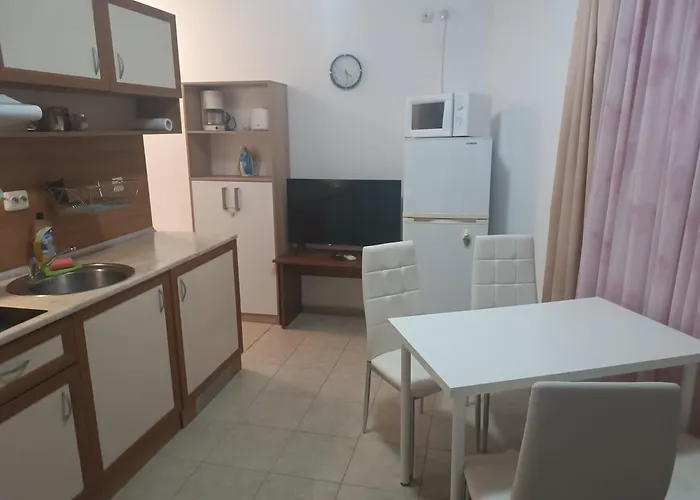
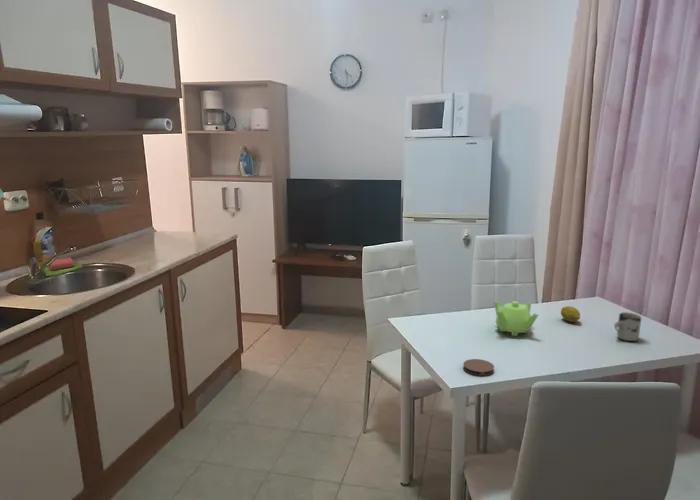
+ cup [613,311,642,343]
+ teapot [493,300,539,337]
+ coaster [462,358,495,377]
+ fruit [560,305,581,323]
